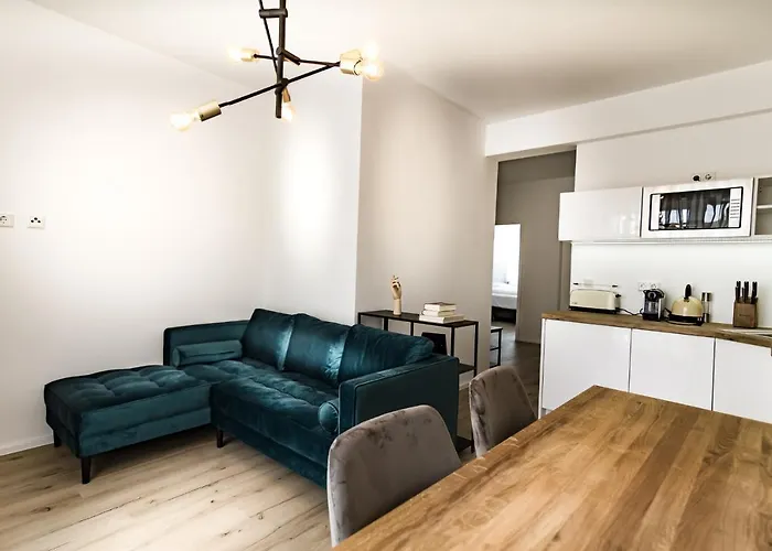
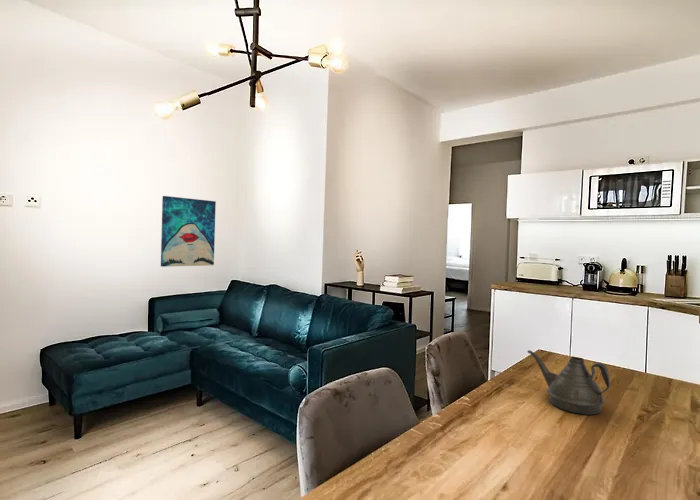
+ teapot [526,349,611,416]
+ wall art [160,195,217,268]
